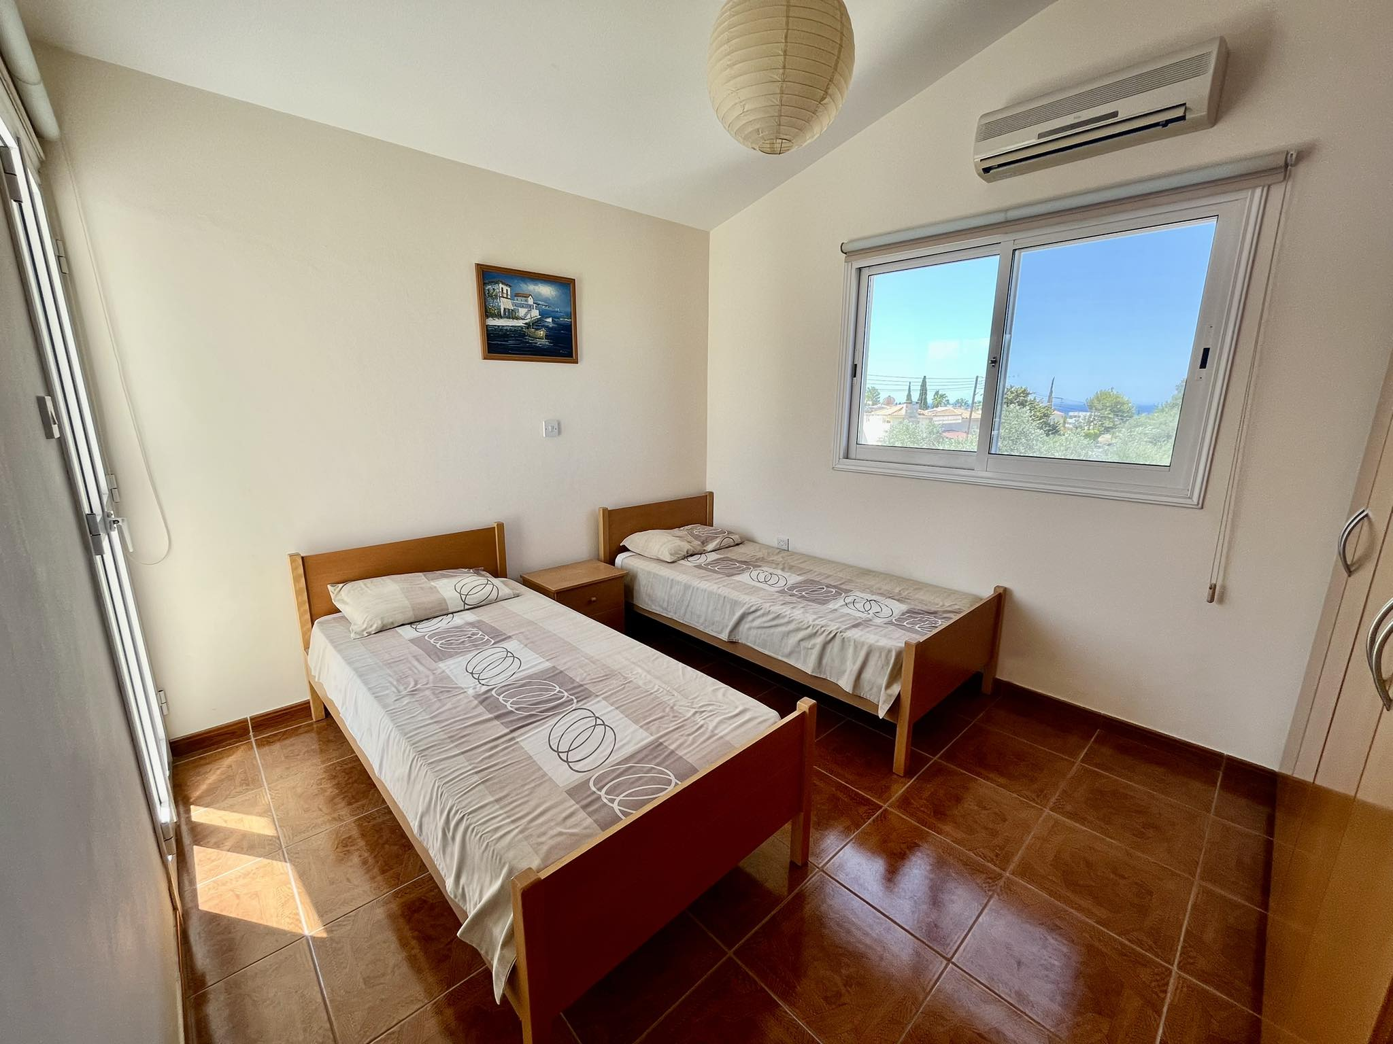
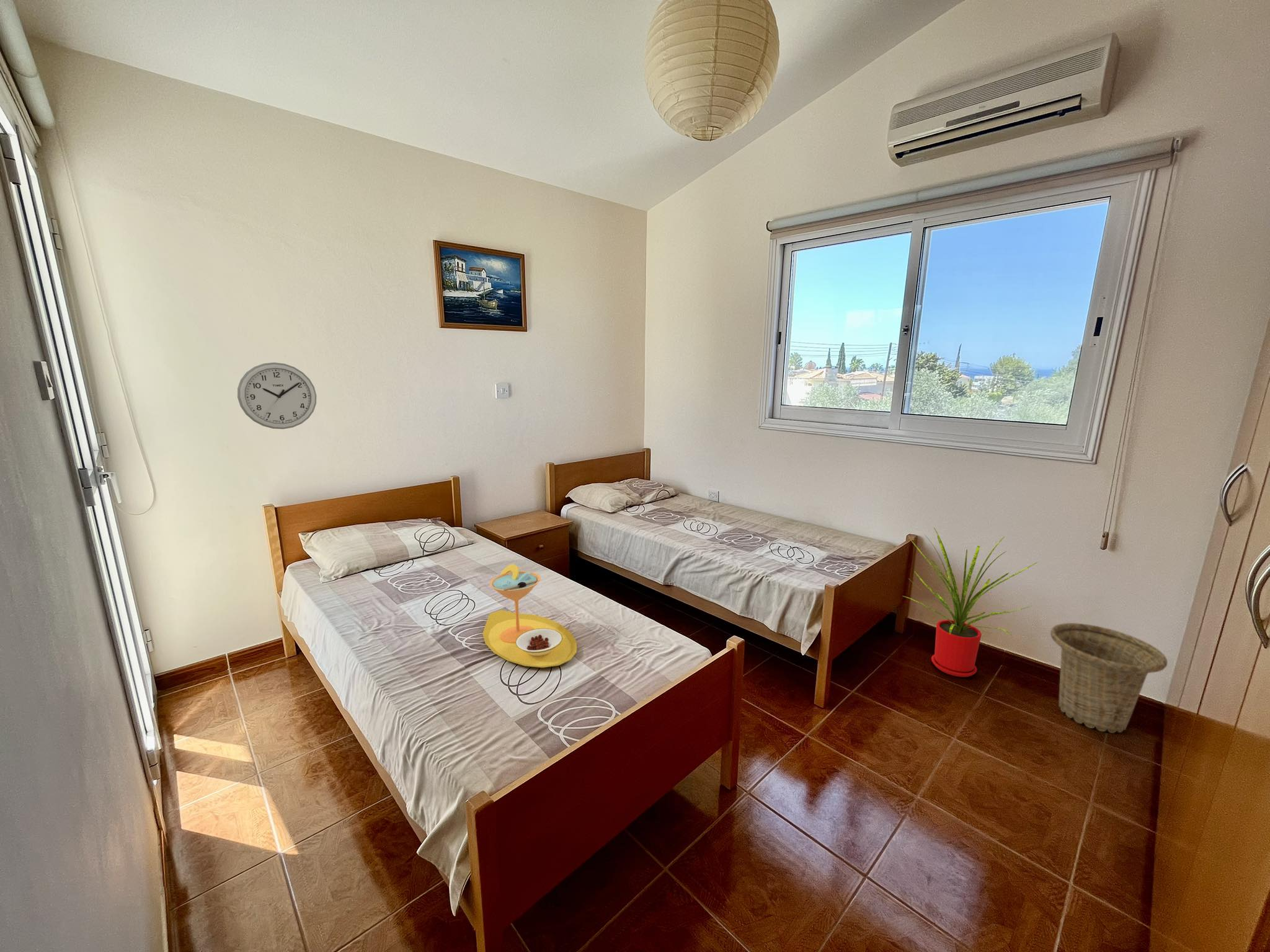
+ wall clock [237,362,317,430]
+ basket [1050,622,1168,734]
+ house plant [903,526,1039,677]
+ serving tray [482,564,577,668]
